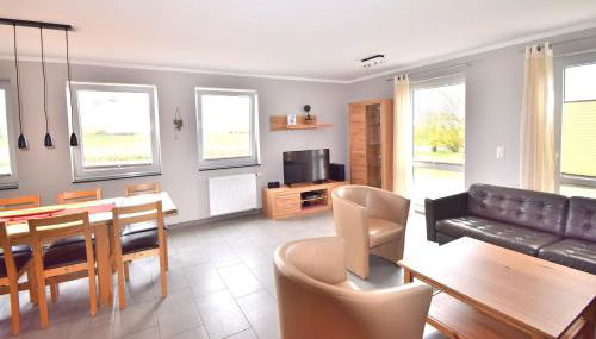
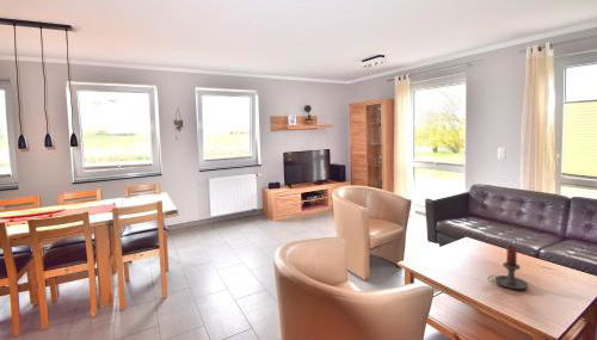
+ candle holder [487,245,530,291]
